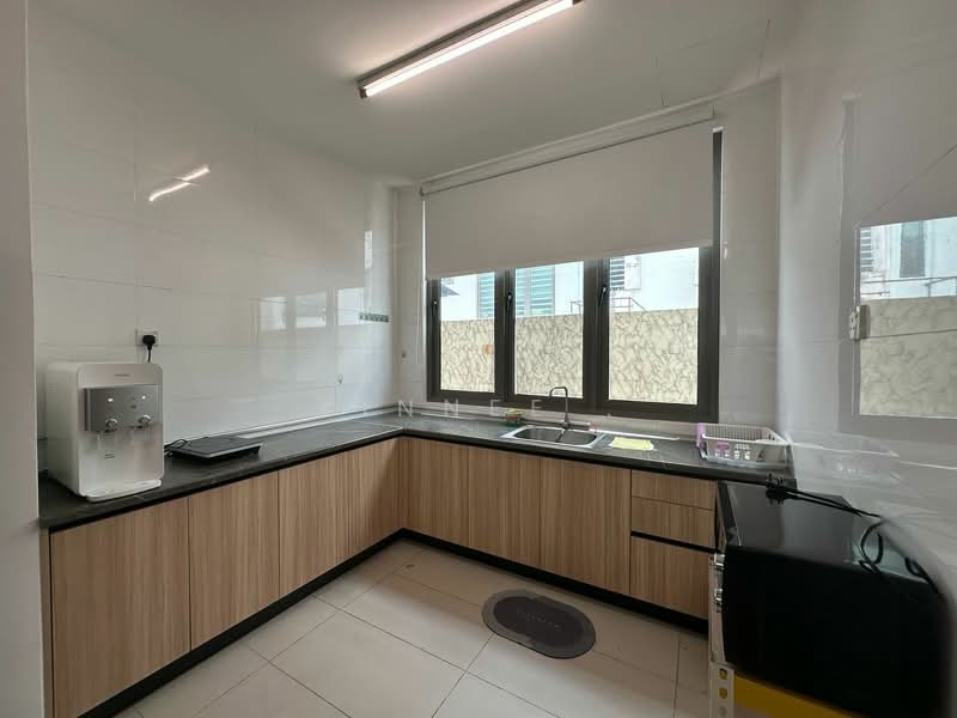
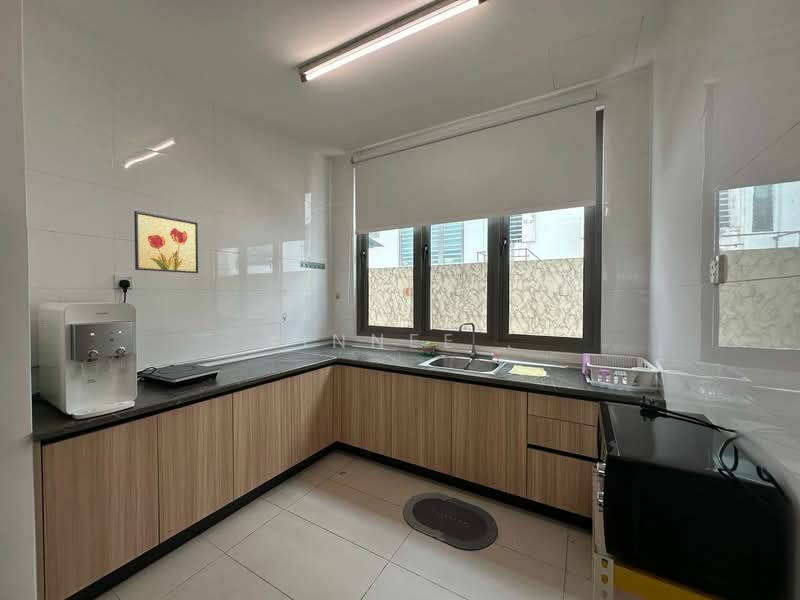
+ wall art [133,210,199,274]
